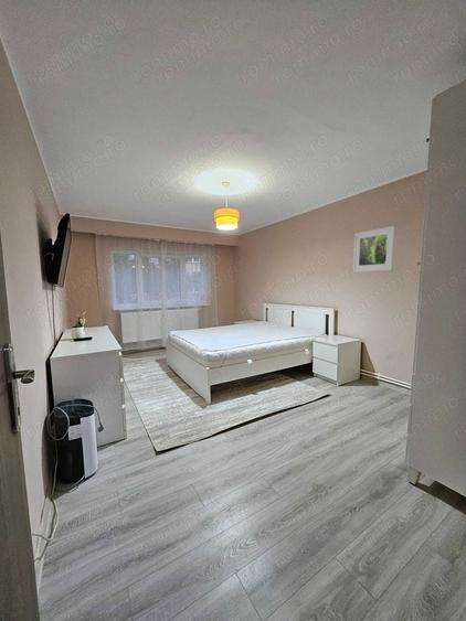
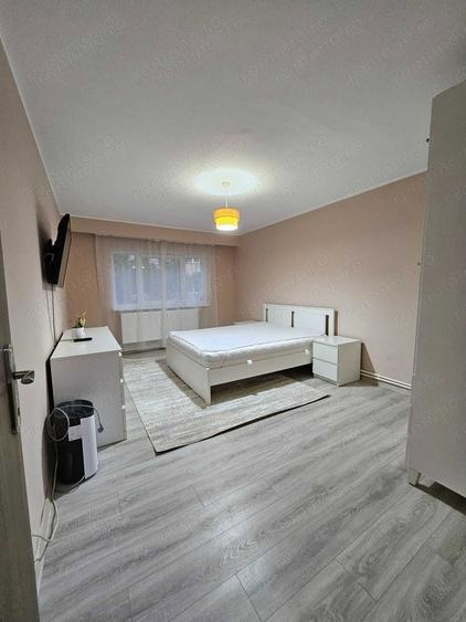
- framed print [352,225,396,274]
